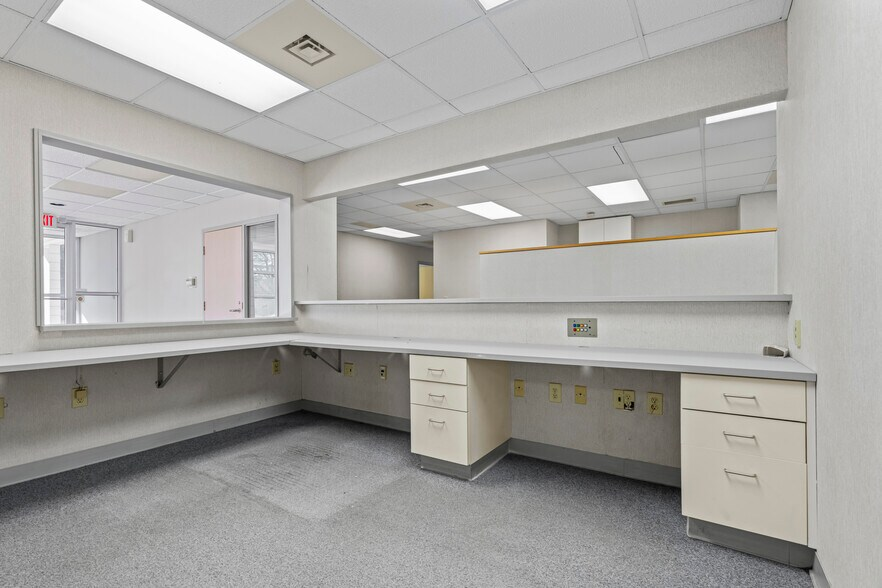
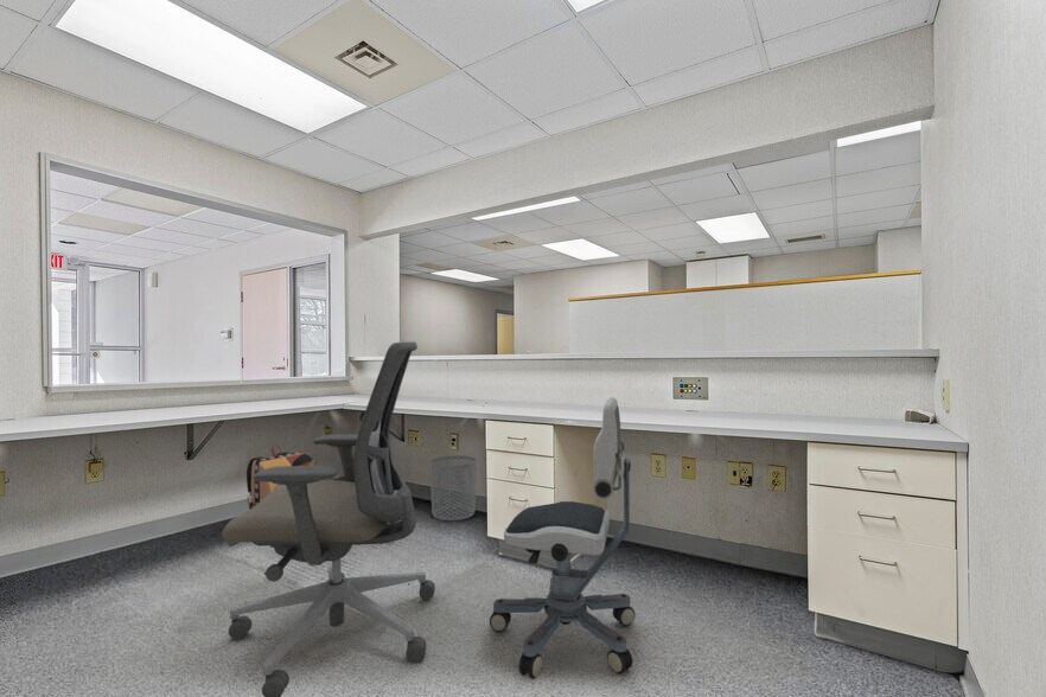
+ office chair [221,340,436,697]
+ waste bin [428,454,478,522]
+ backpack [245,445,317,511]
+ office chair [489,396,637,680]
